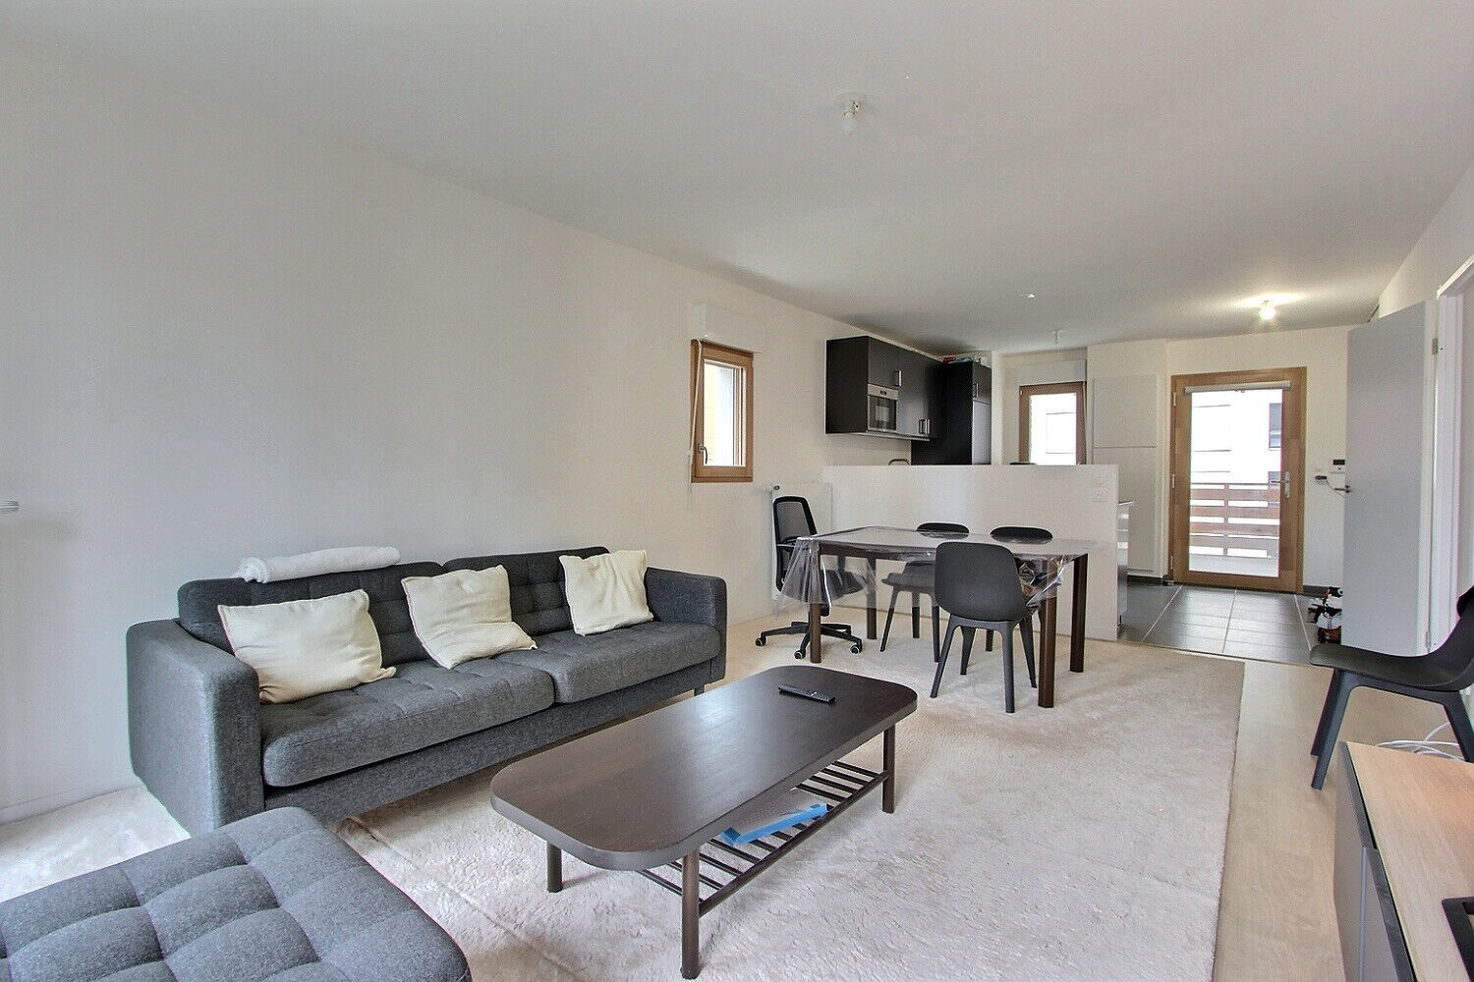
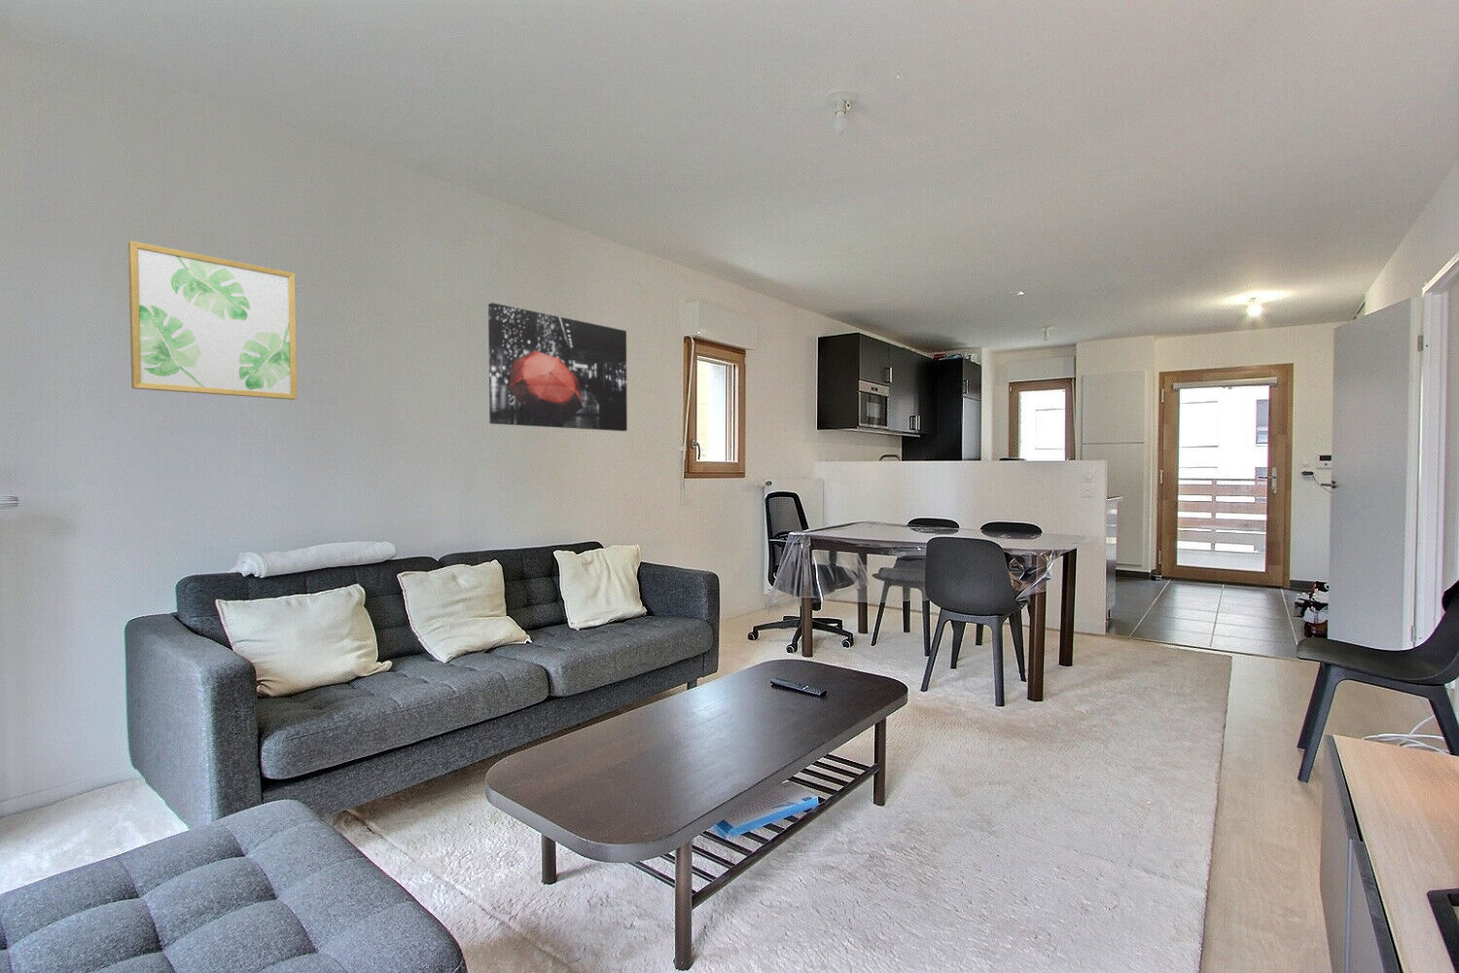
+ wall art [487,302,629,432]
+ wall art [127,239,297,401]
